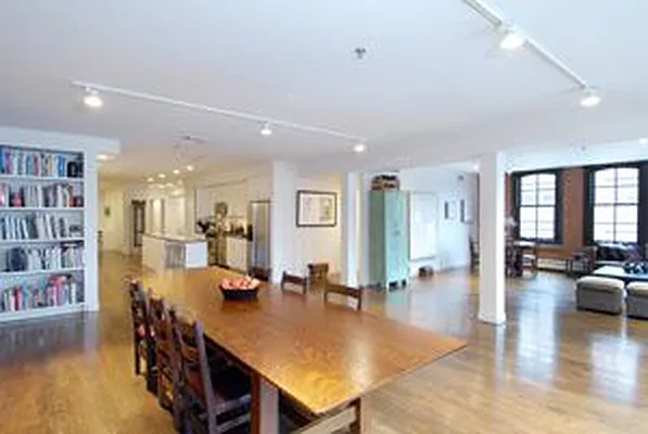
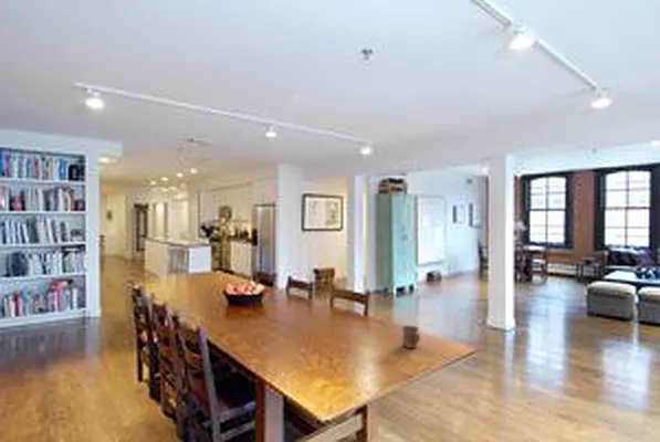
+ mug [400,325,421,349]
